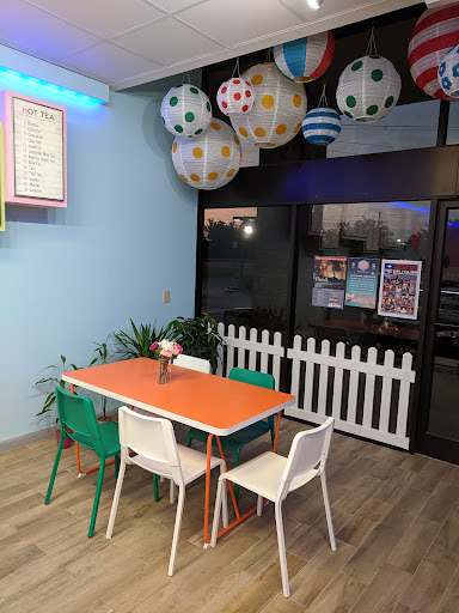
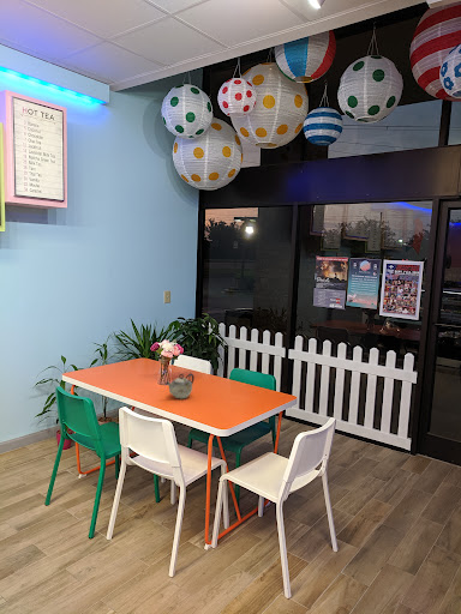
+ teapot [164,372,196,399]
